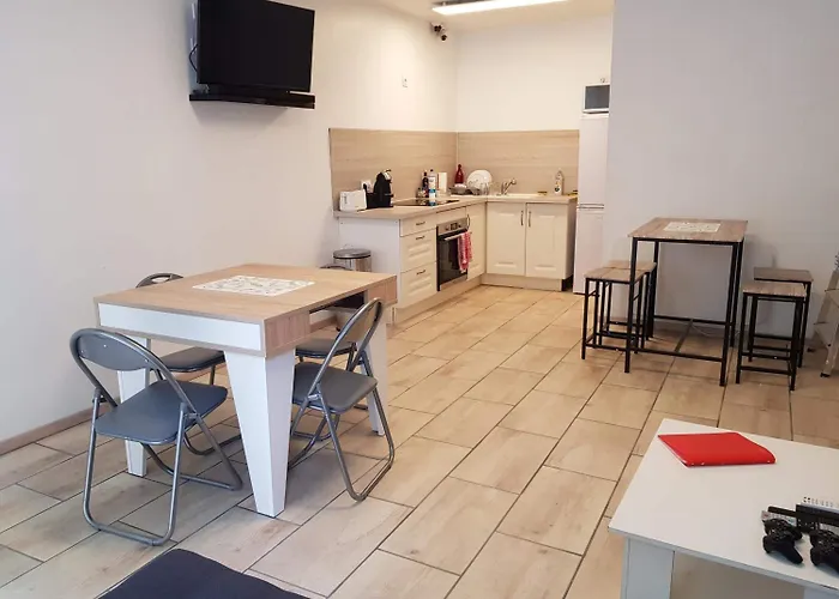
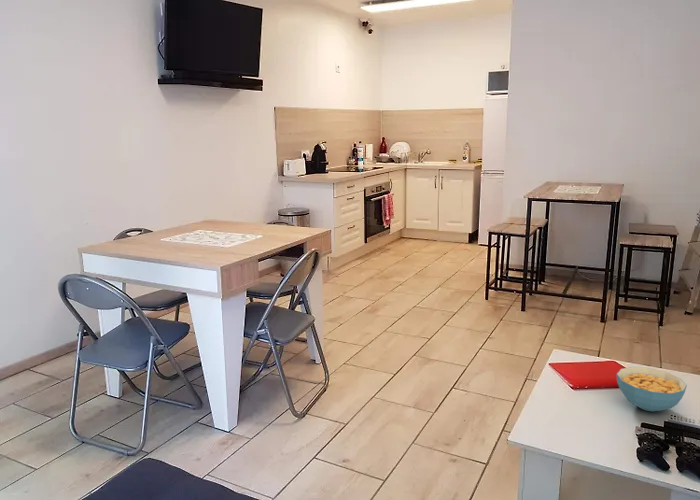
+ cereal bowl [616,366,688,412]
